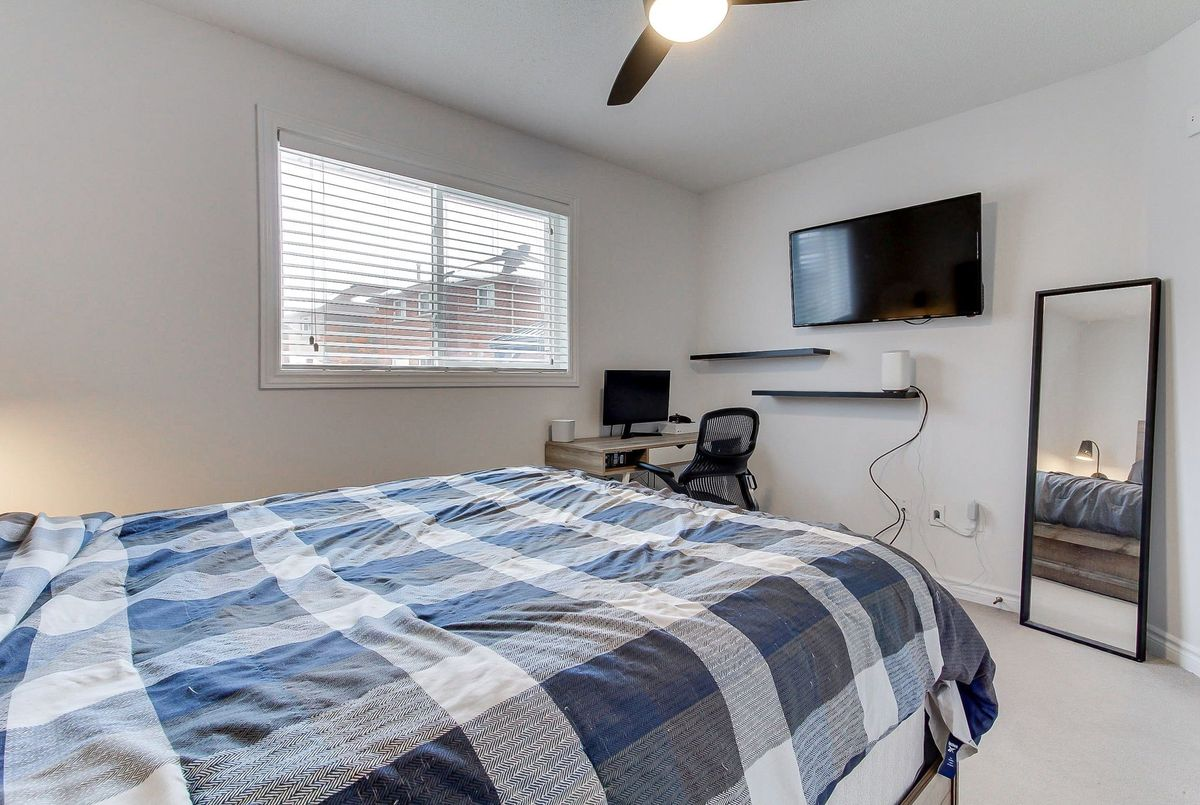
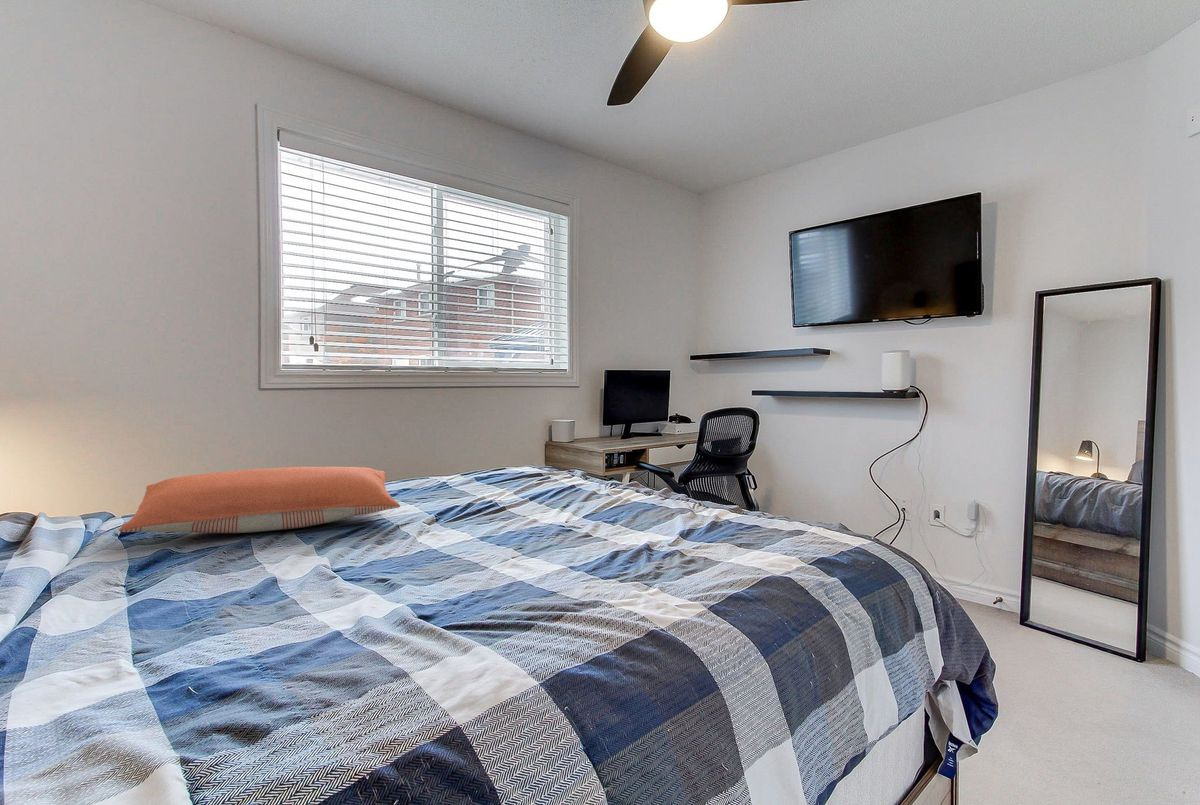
+ pillow [118,466,401,534]
